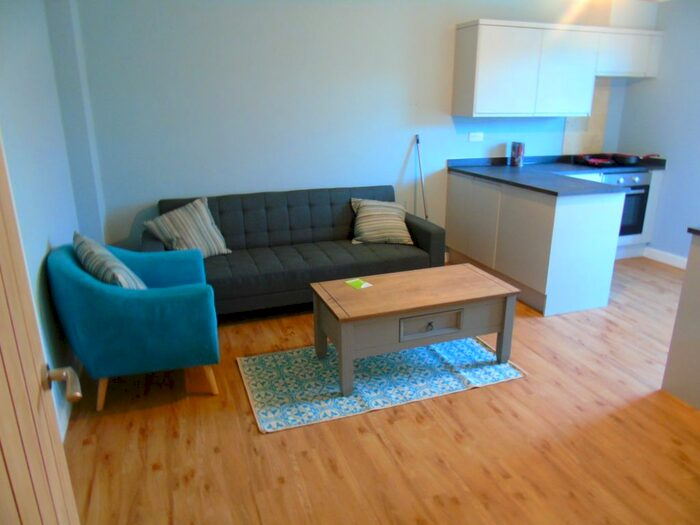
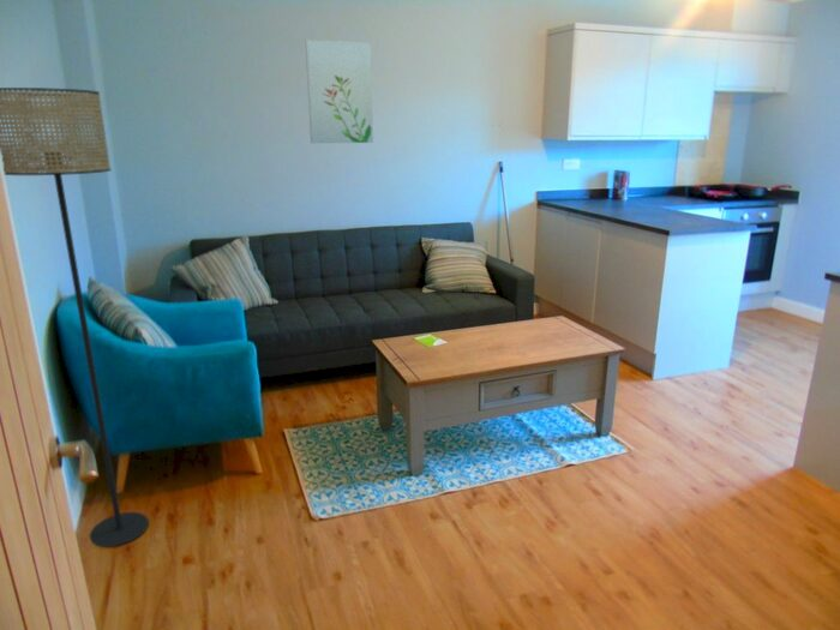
+ floor lamp [0,86,150,548]
+ wall art [305,38,374,144]
